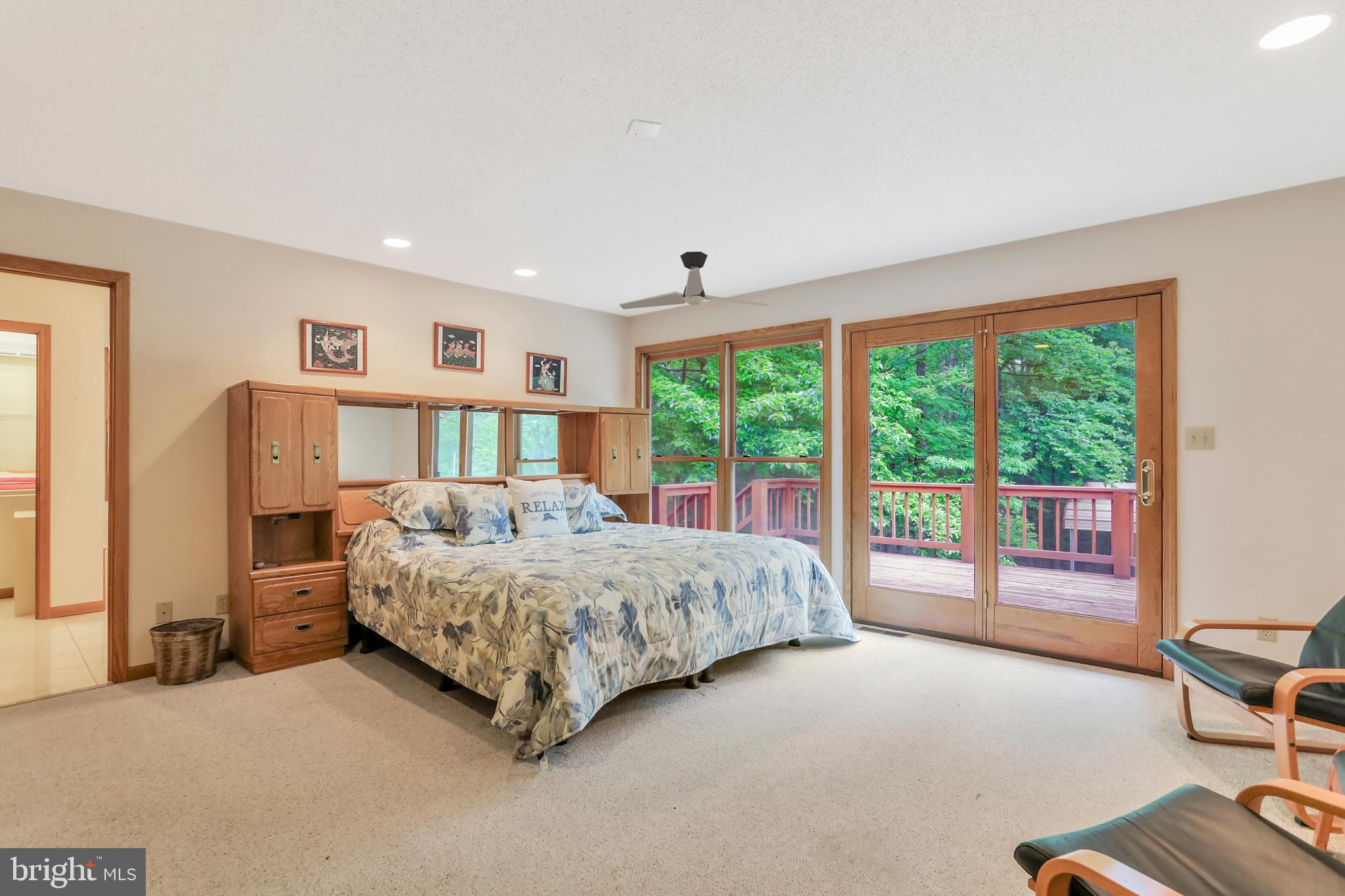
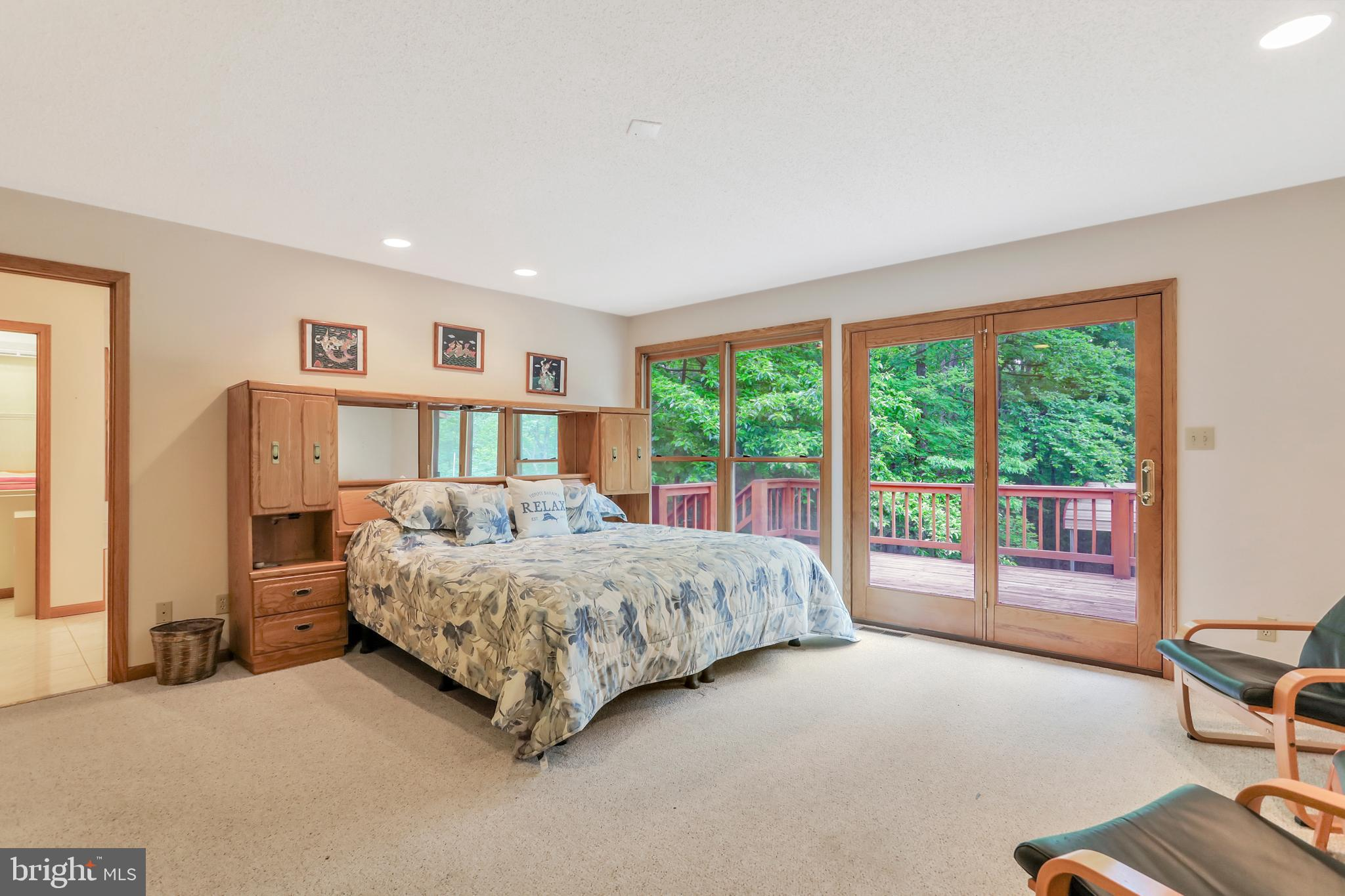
- ceiling fan [619,251,770,310]
